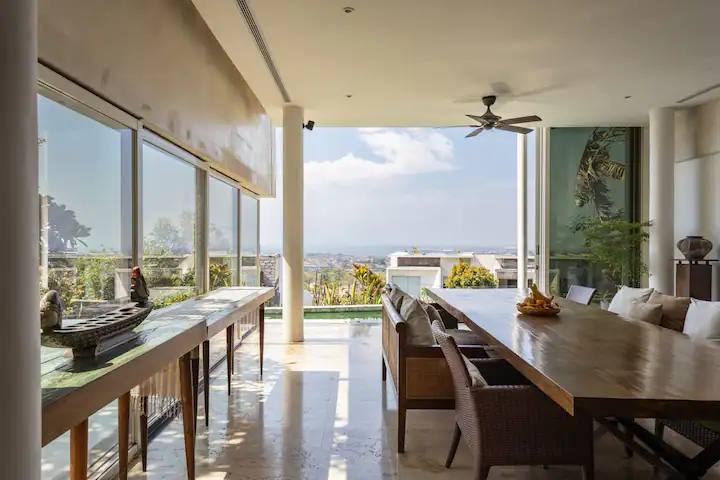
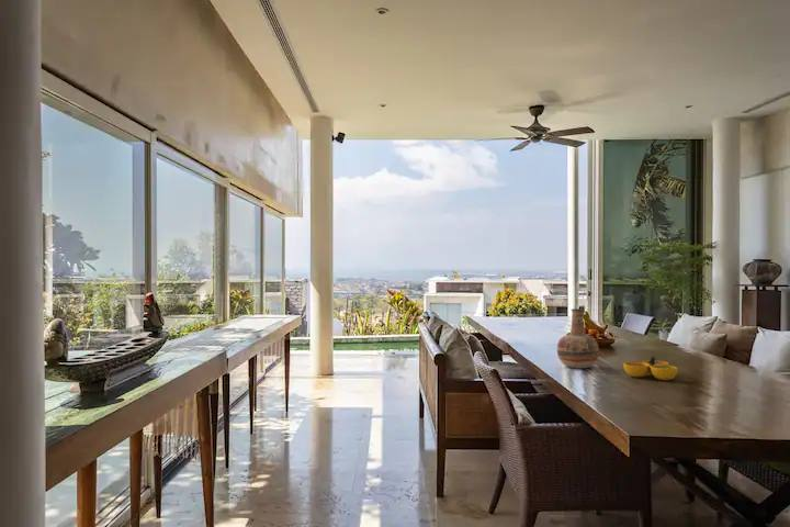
+ decorative bowl [622,356,678,381]
+ vase [556,307,600,369]
